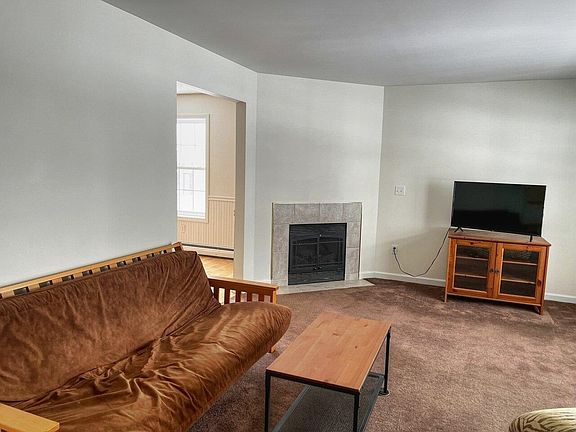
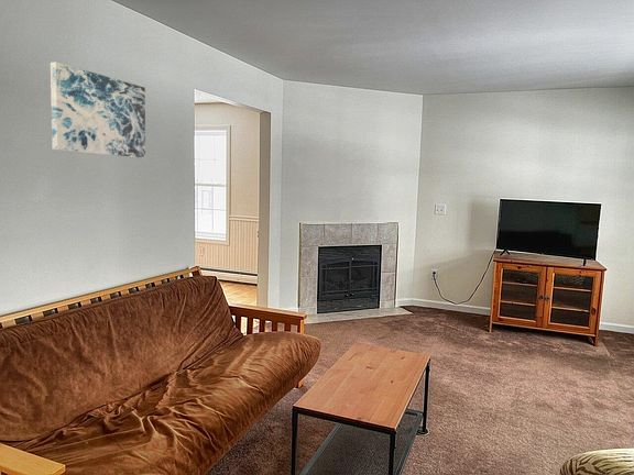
+ wall art [50,62,146,158]
